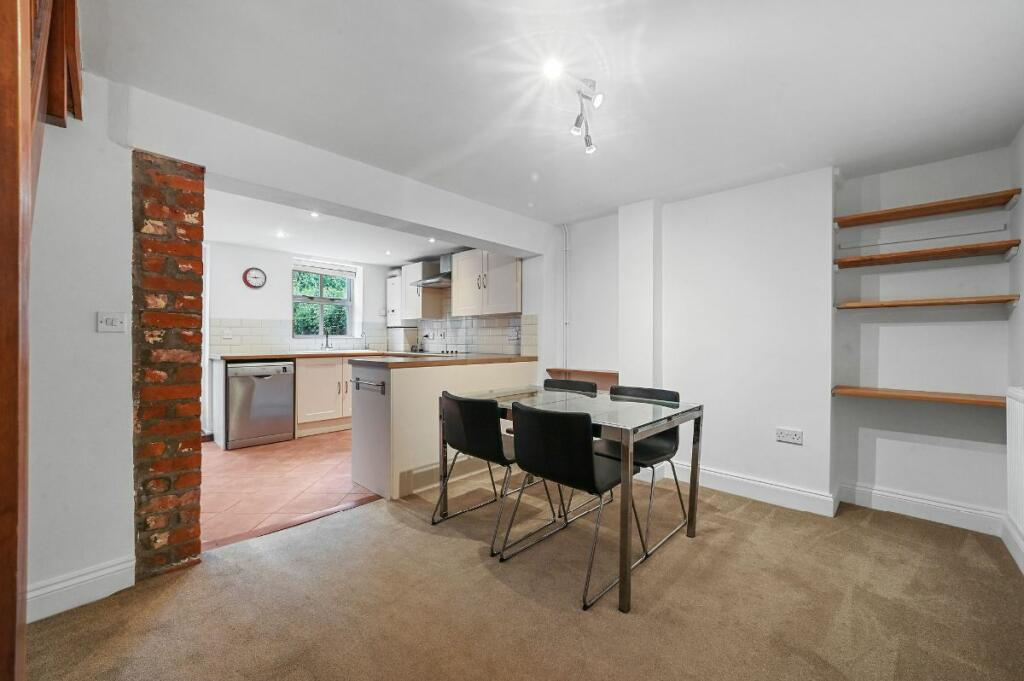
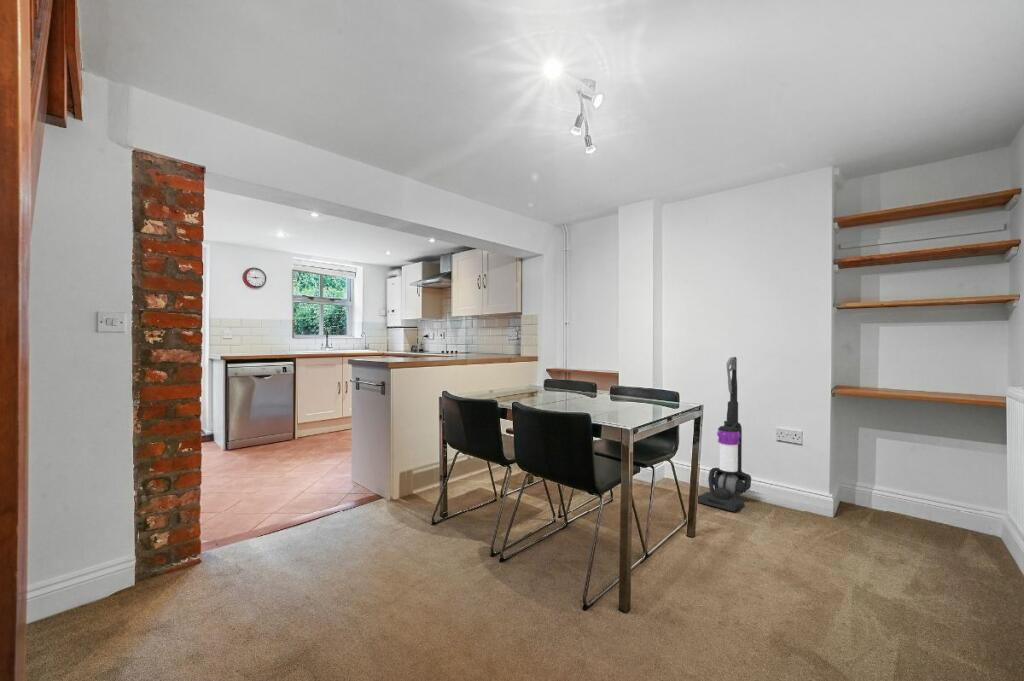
+ vacuum cleaner [697,356,752,513]
